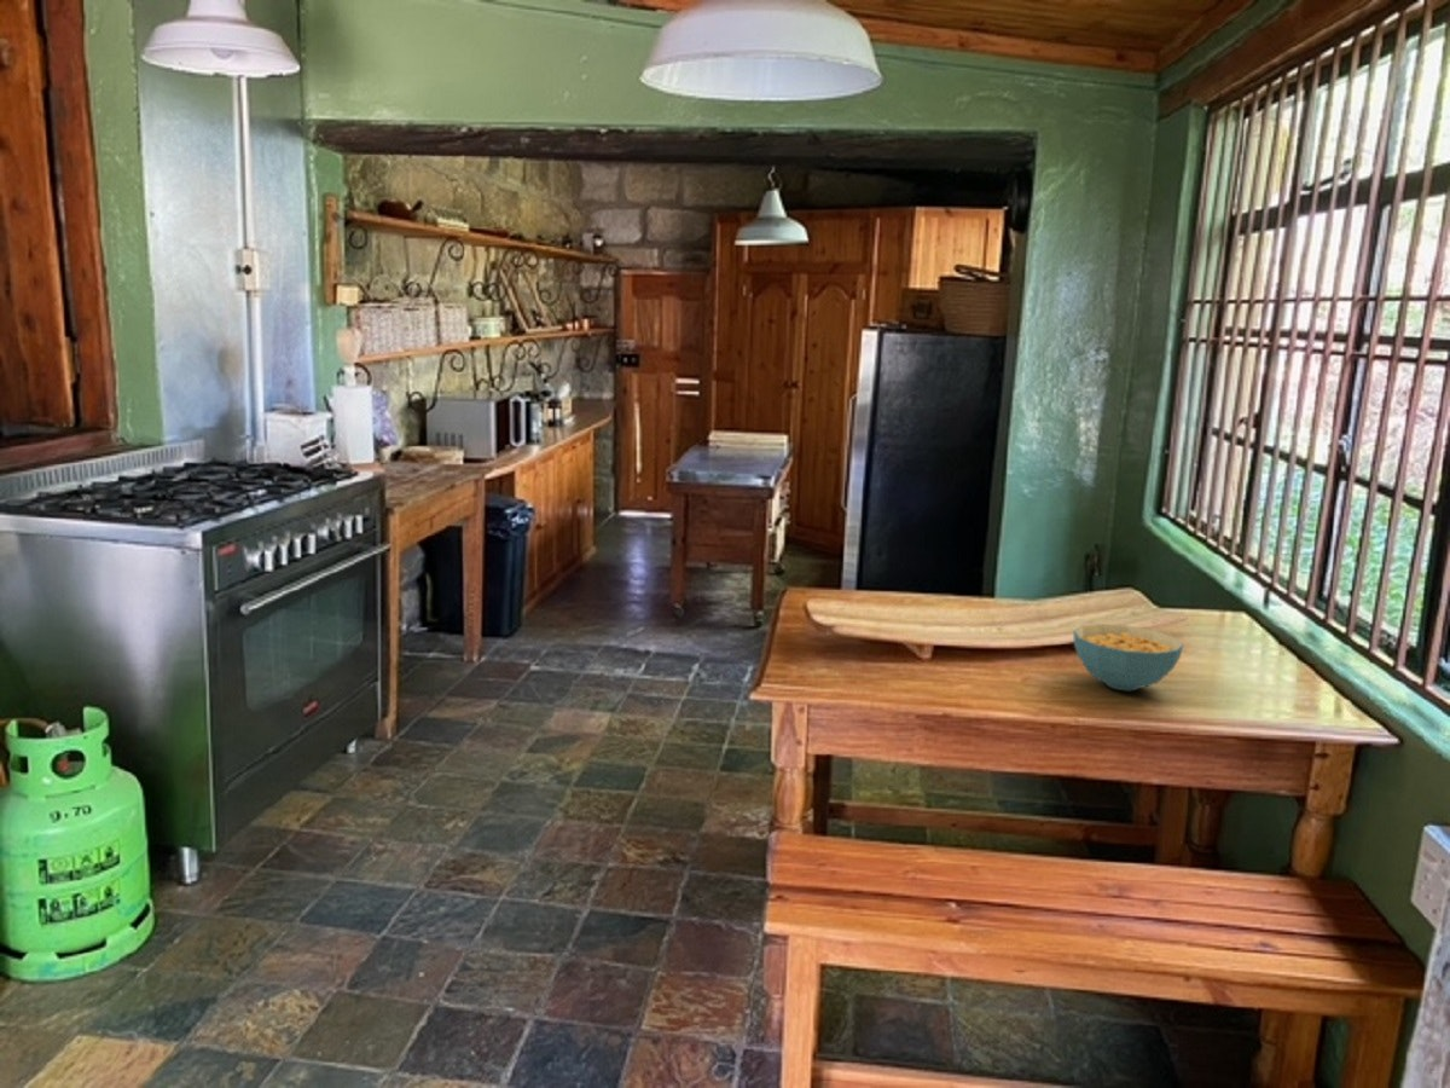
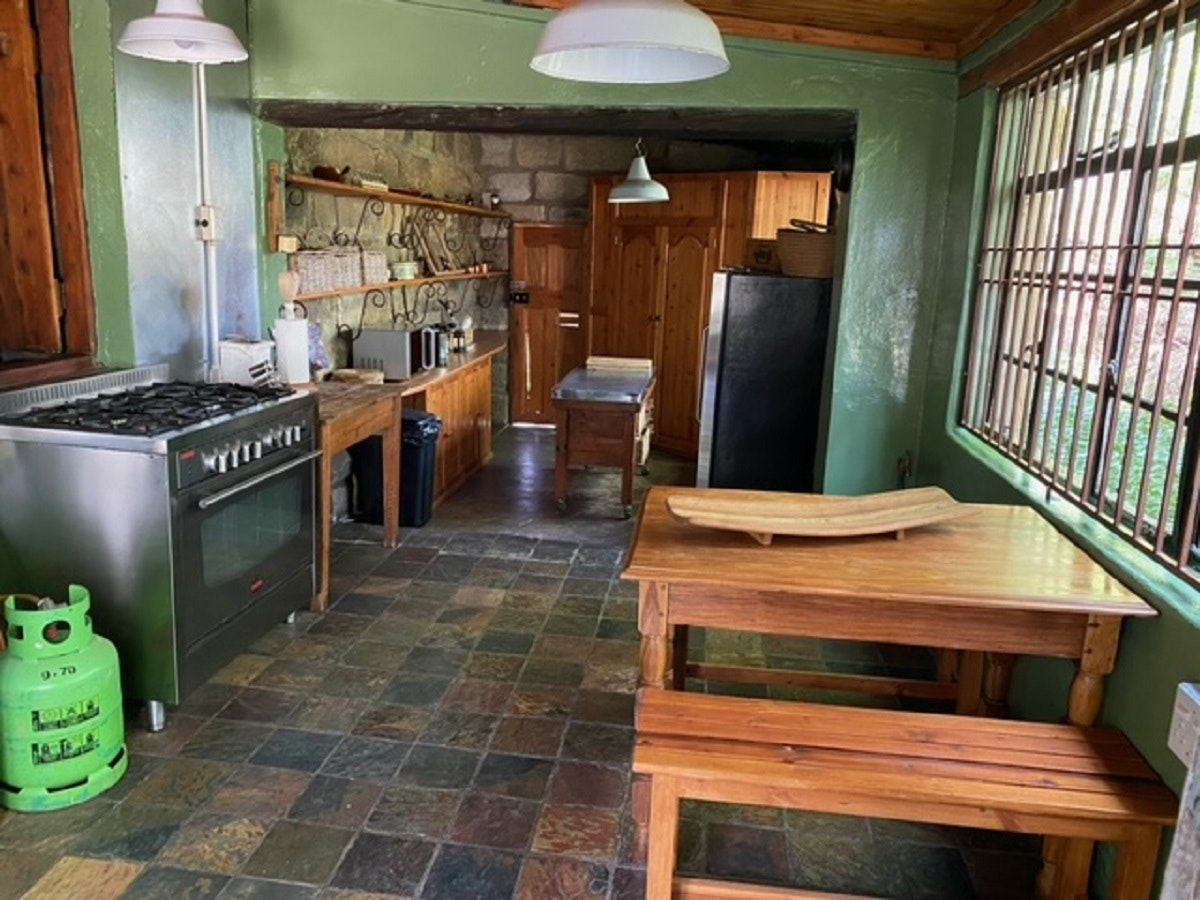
- cereal bowl [1072,623,1184,693]
